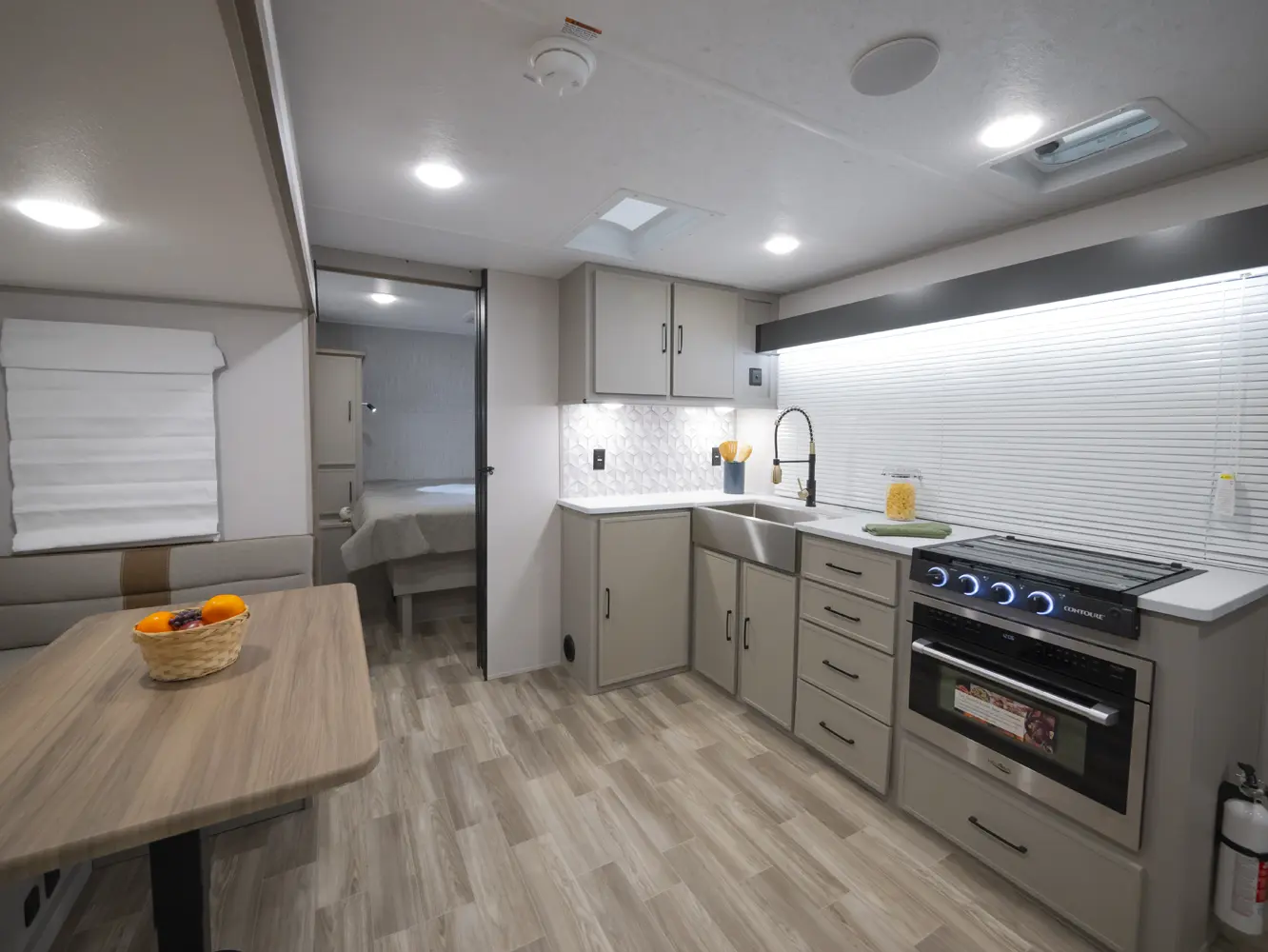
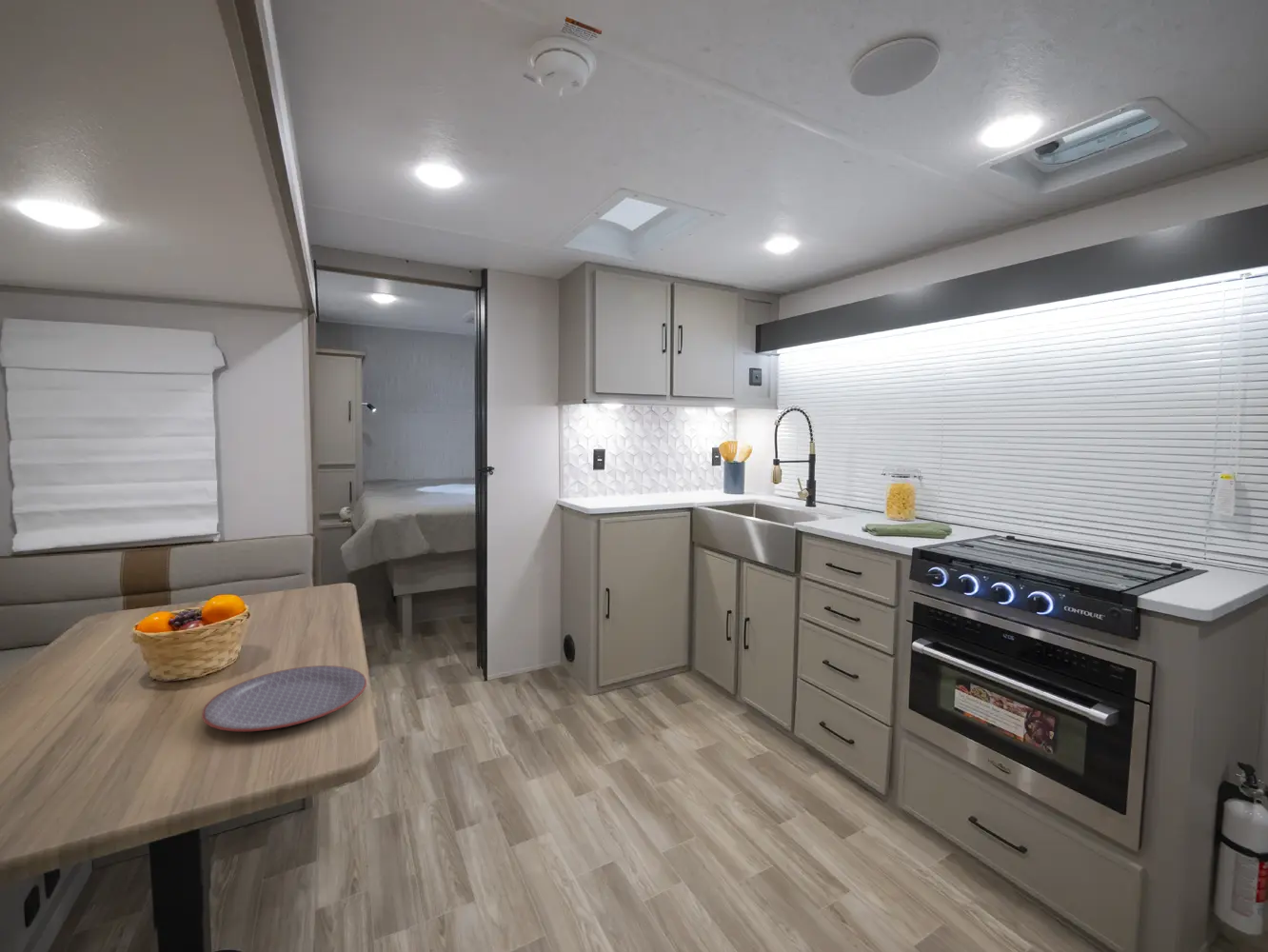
+ plate [201,664,367,732]
